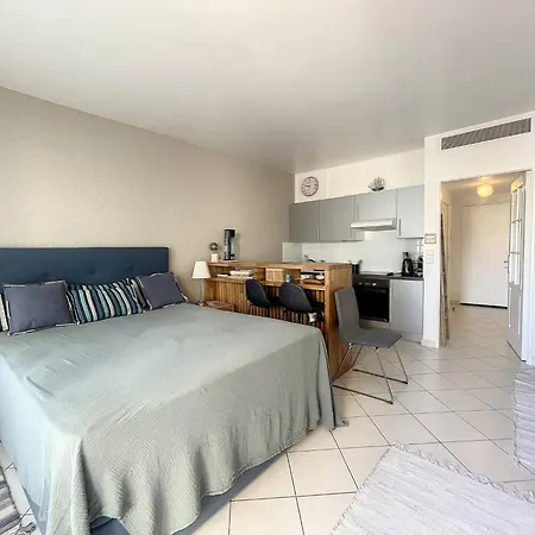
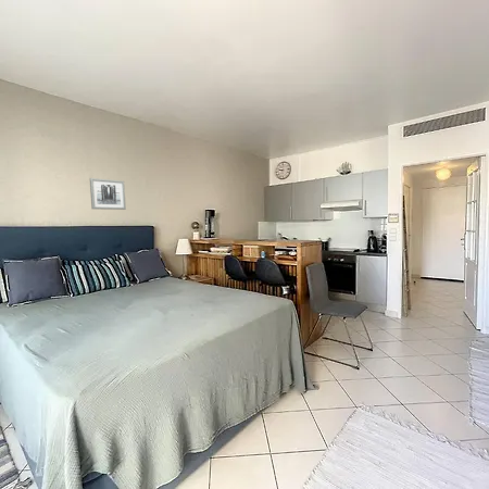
+ wall art [89,177,127,211]
